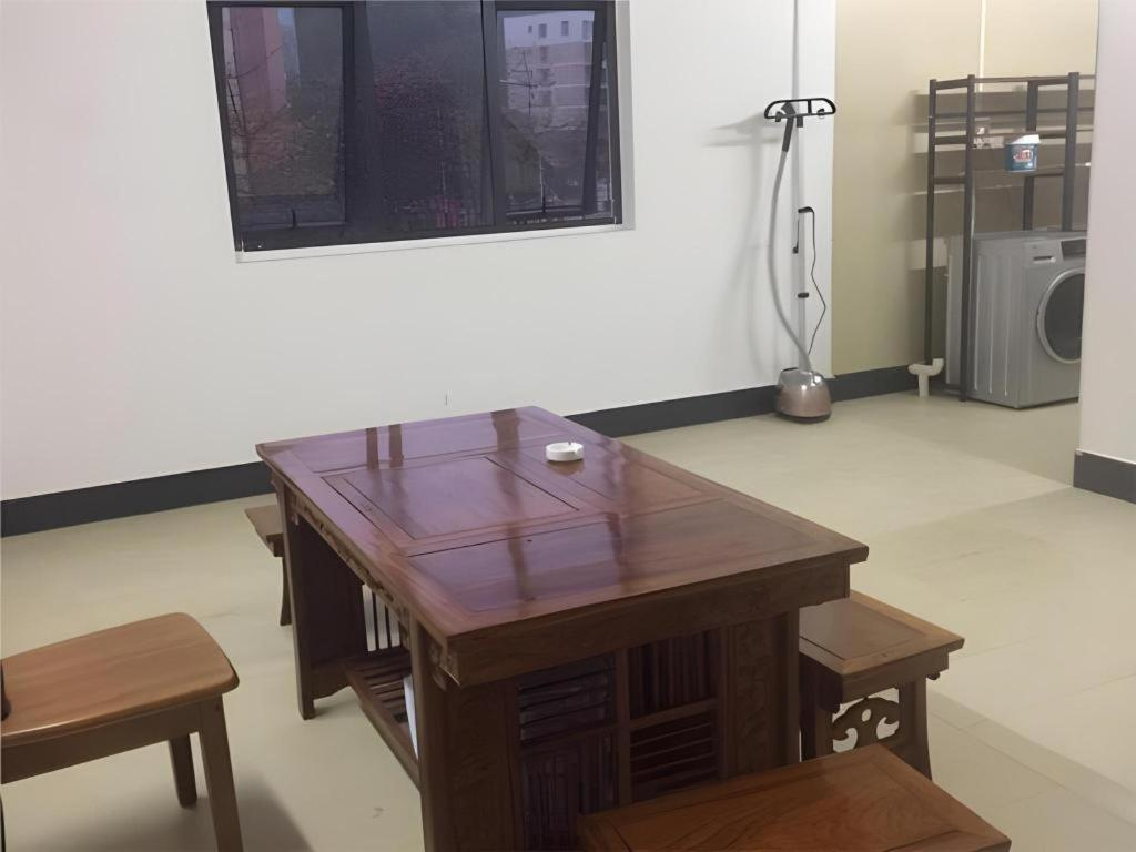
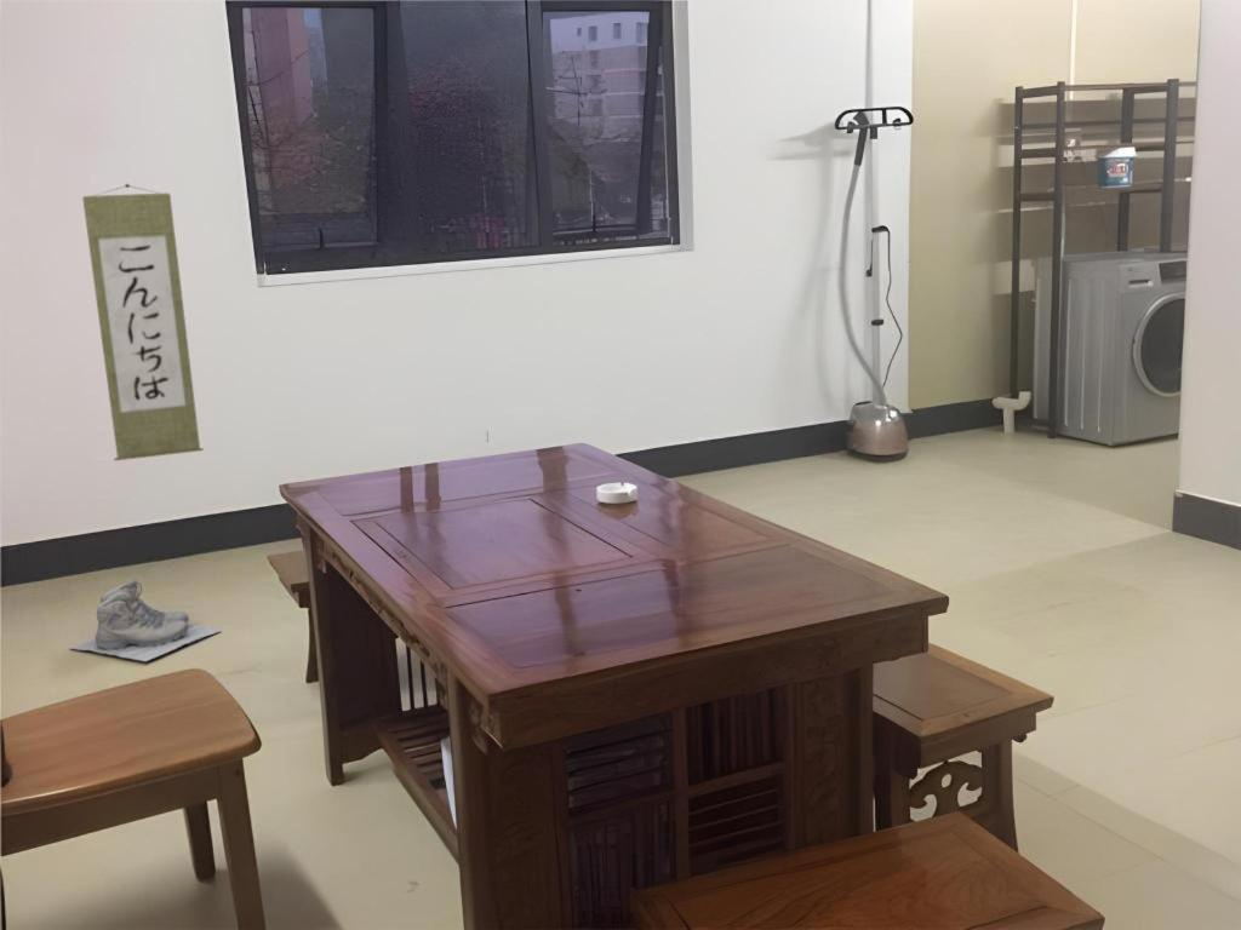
+ boots [67,576,222,662]
+ wall scroll [81,183,205,461]
